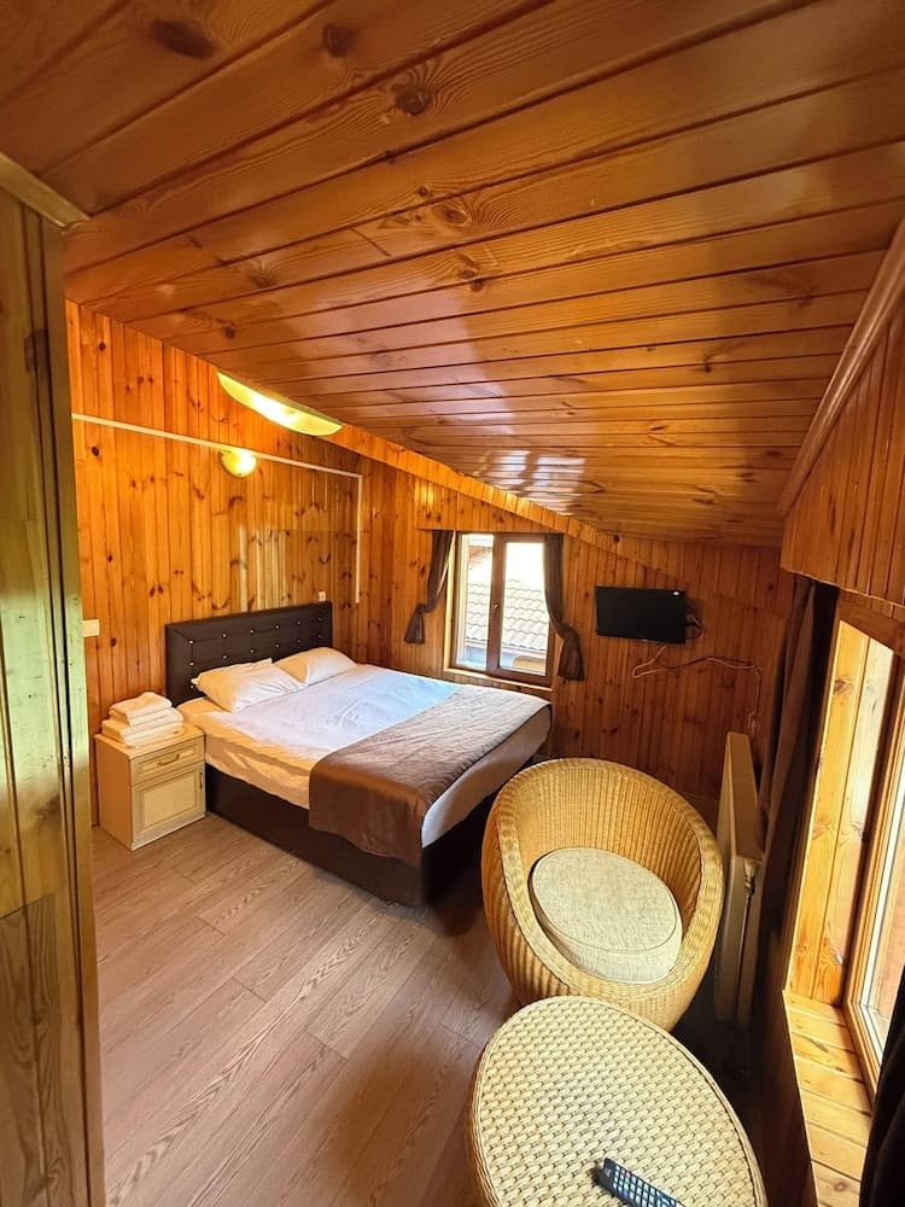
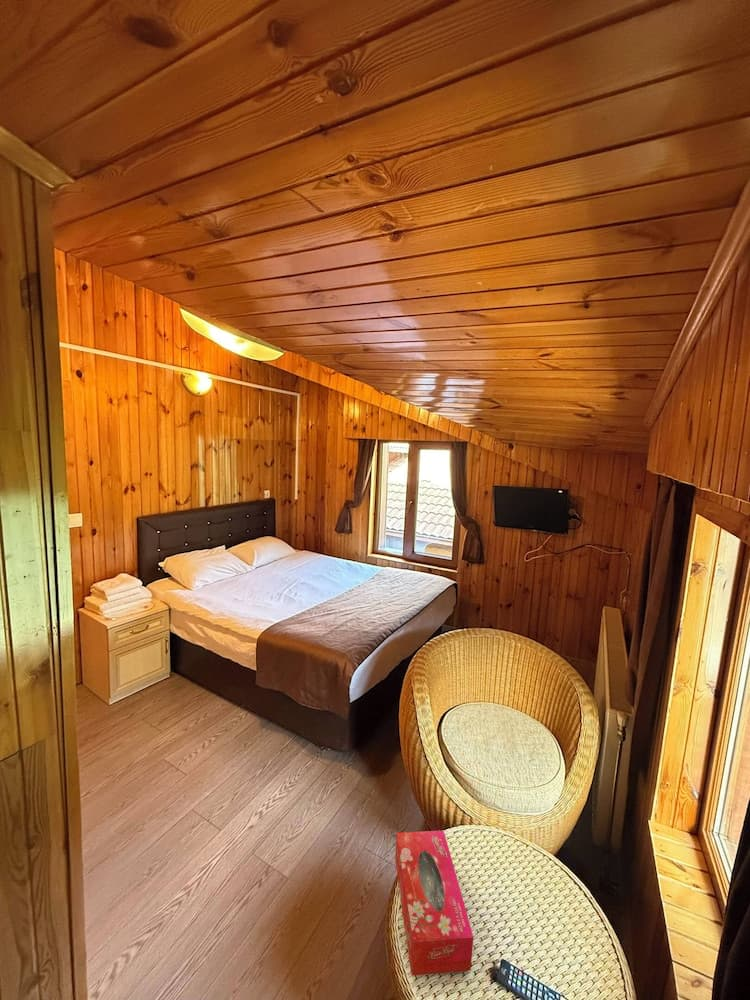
+ tissue box [394,829,474,977]
